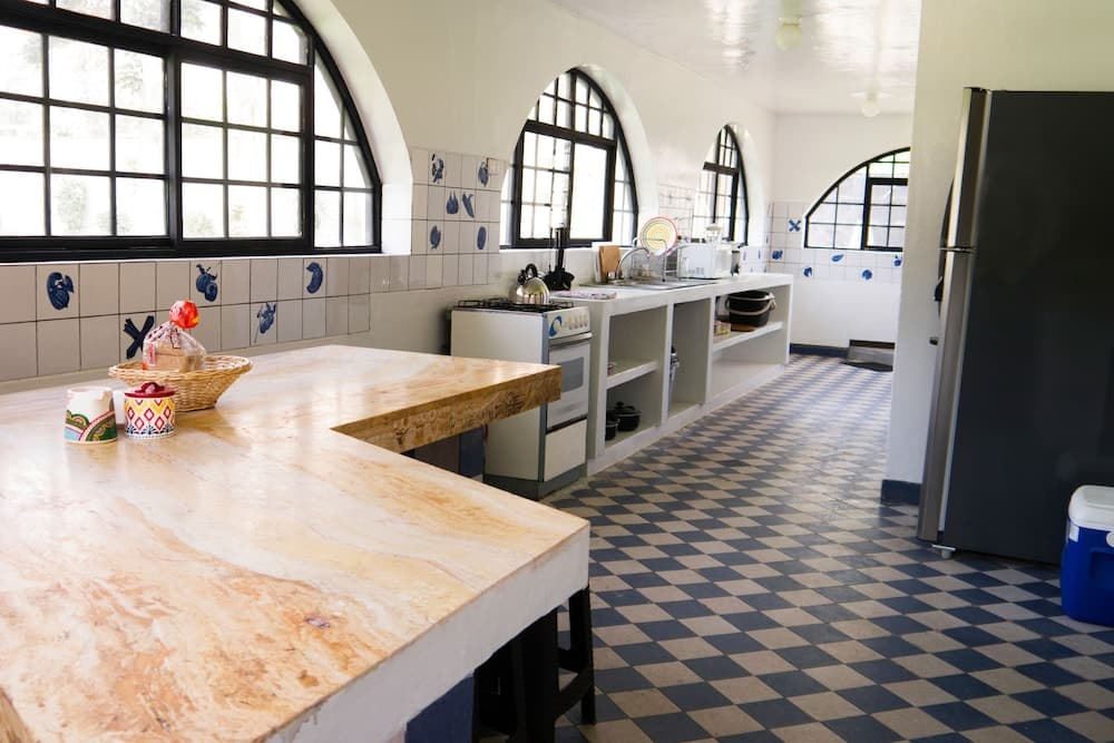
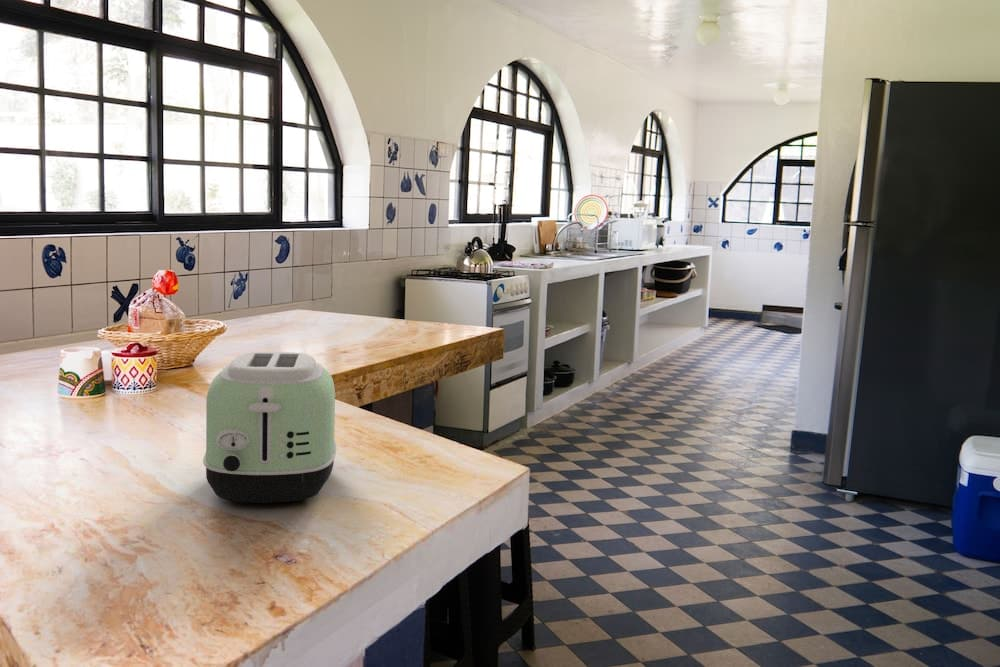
+ toaster [202,351,337,504]
